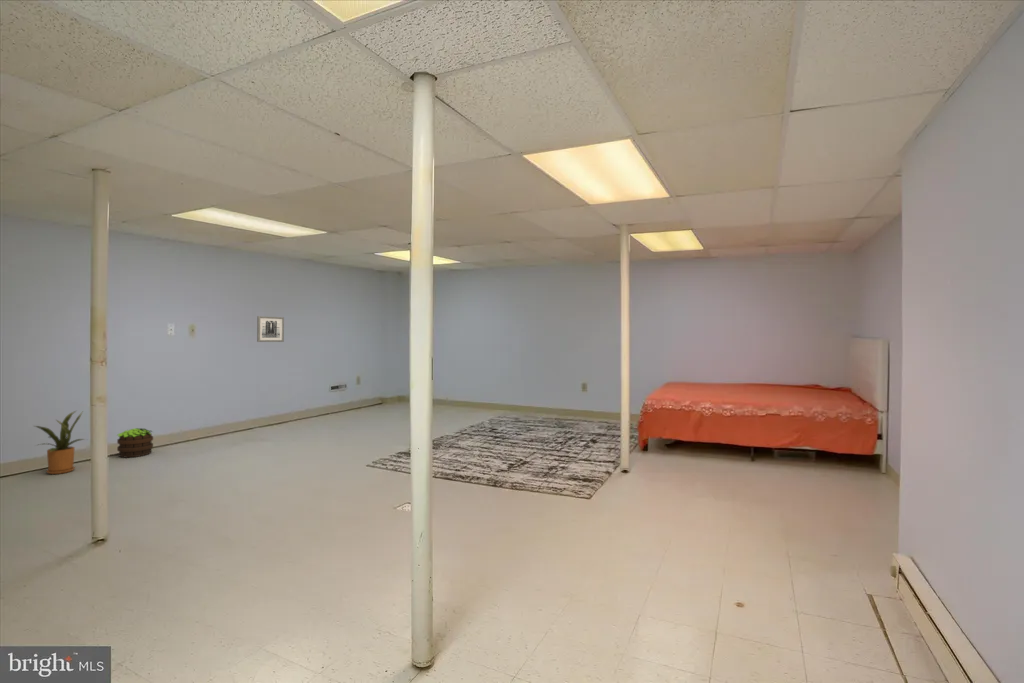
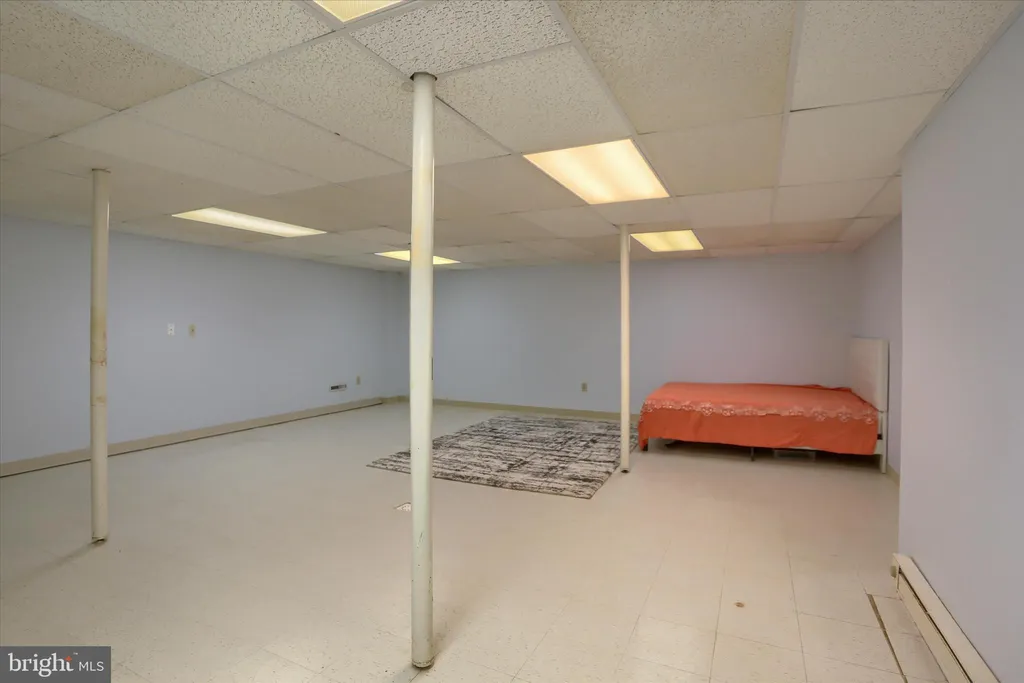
- potted plant [116,427,155,459]
- wall art [256,315,285,343]
- house plant [34,410,88,475]
